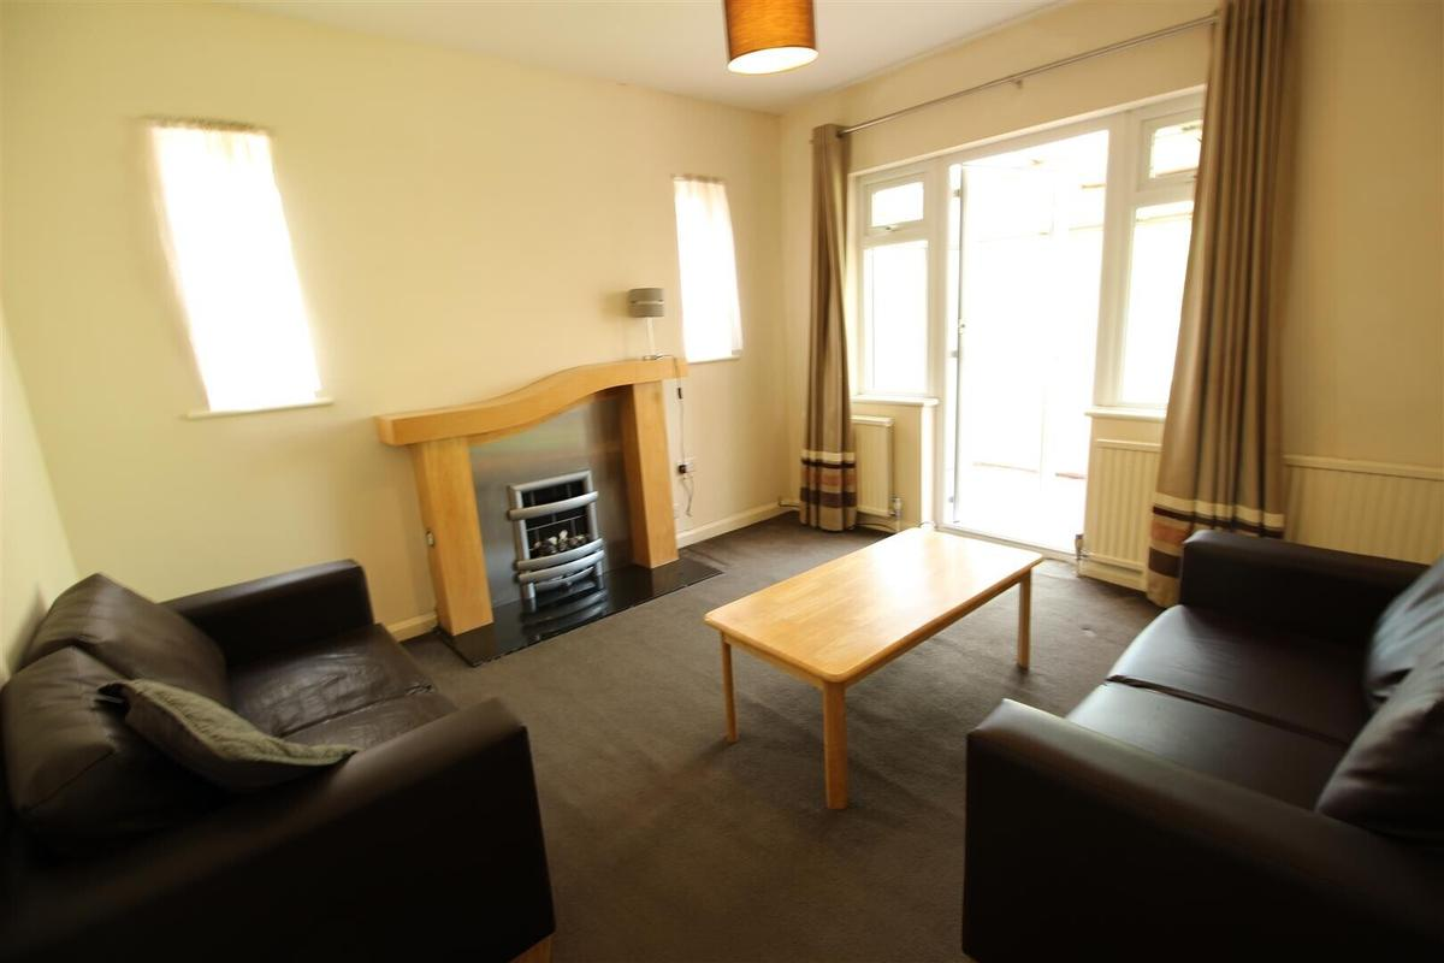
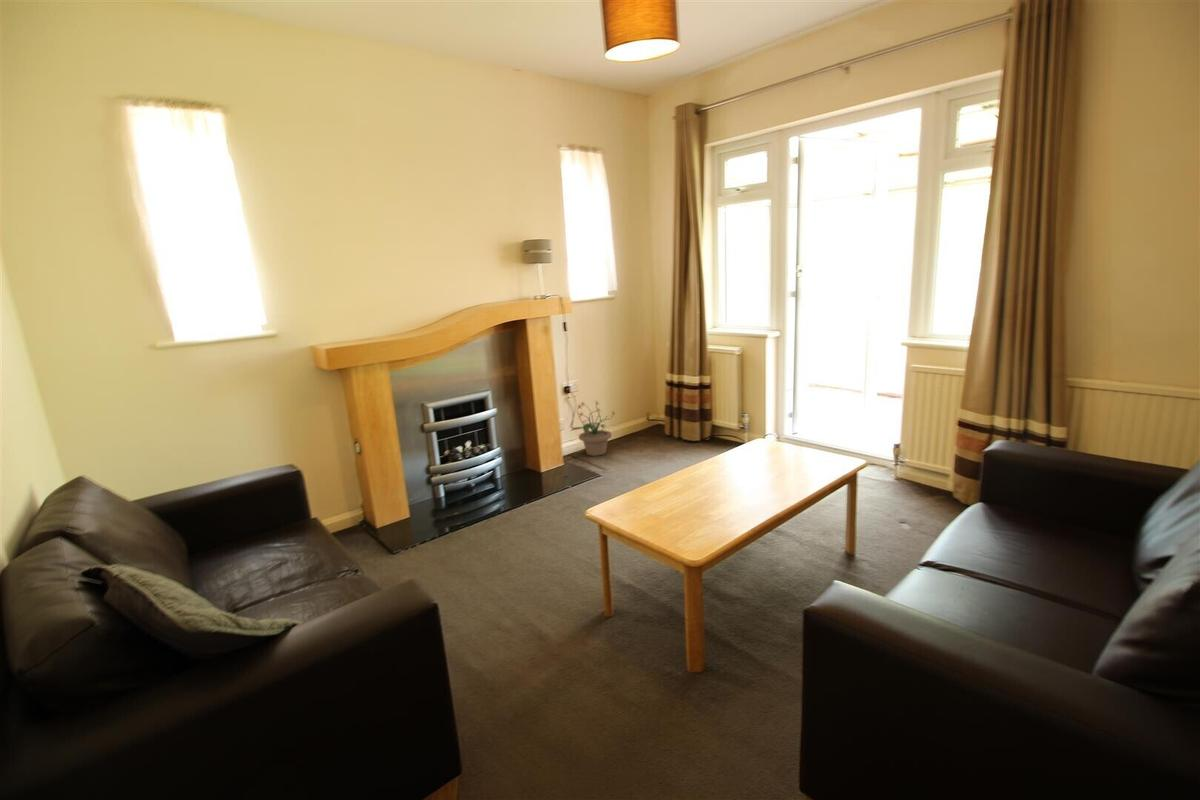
+ potted plant [569,400,615,457]
